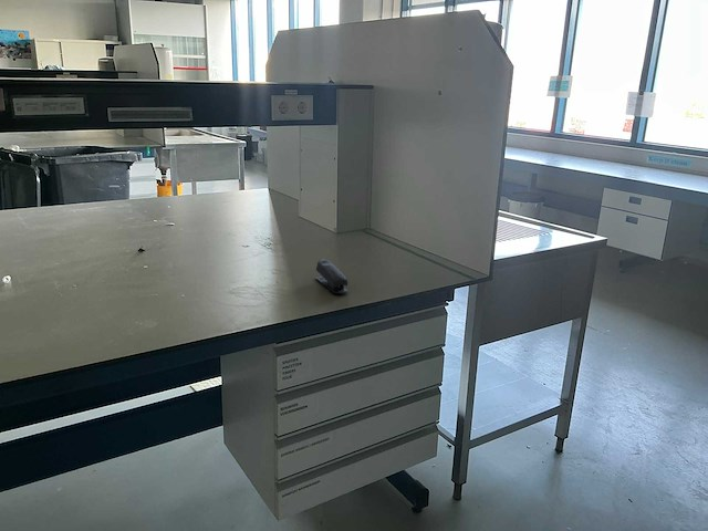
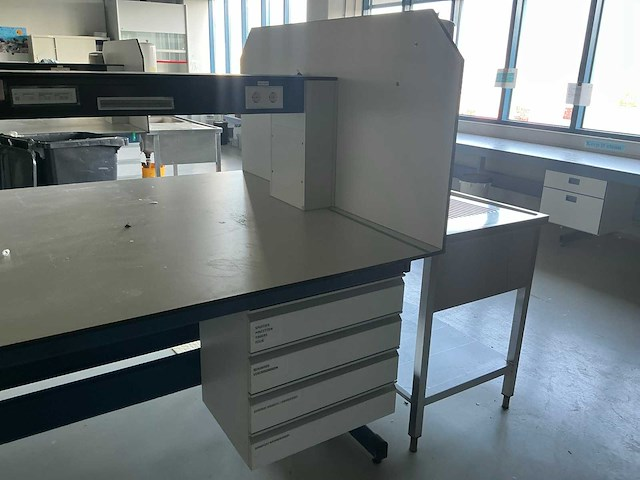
- stapler [314,259,348,294]
